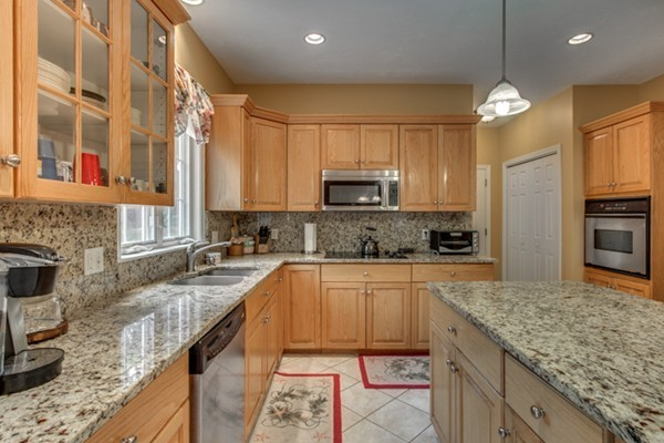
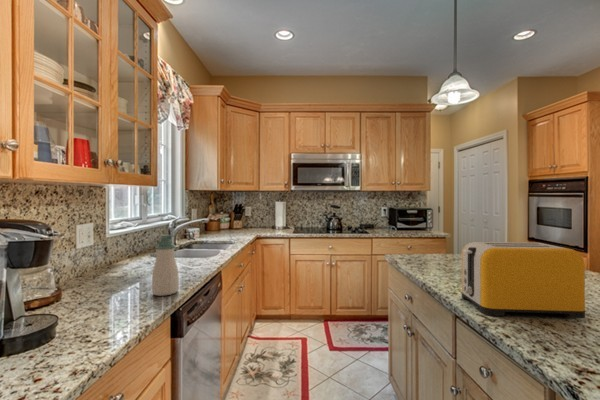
+ soap bottle [151,234,180,297]
+ toaster [461,241,586,319]
